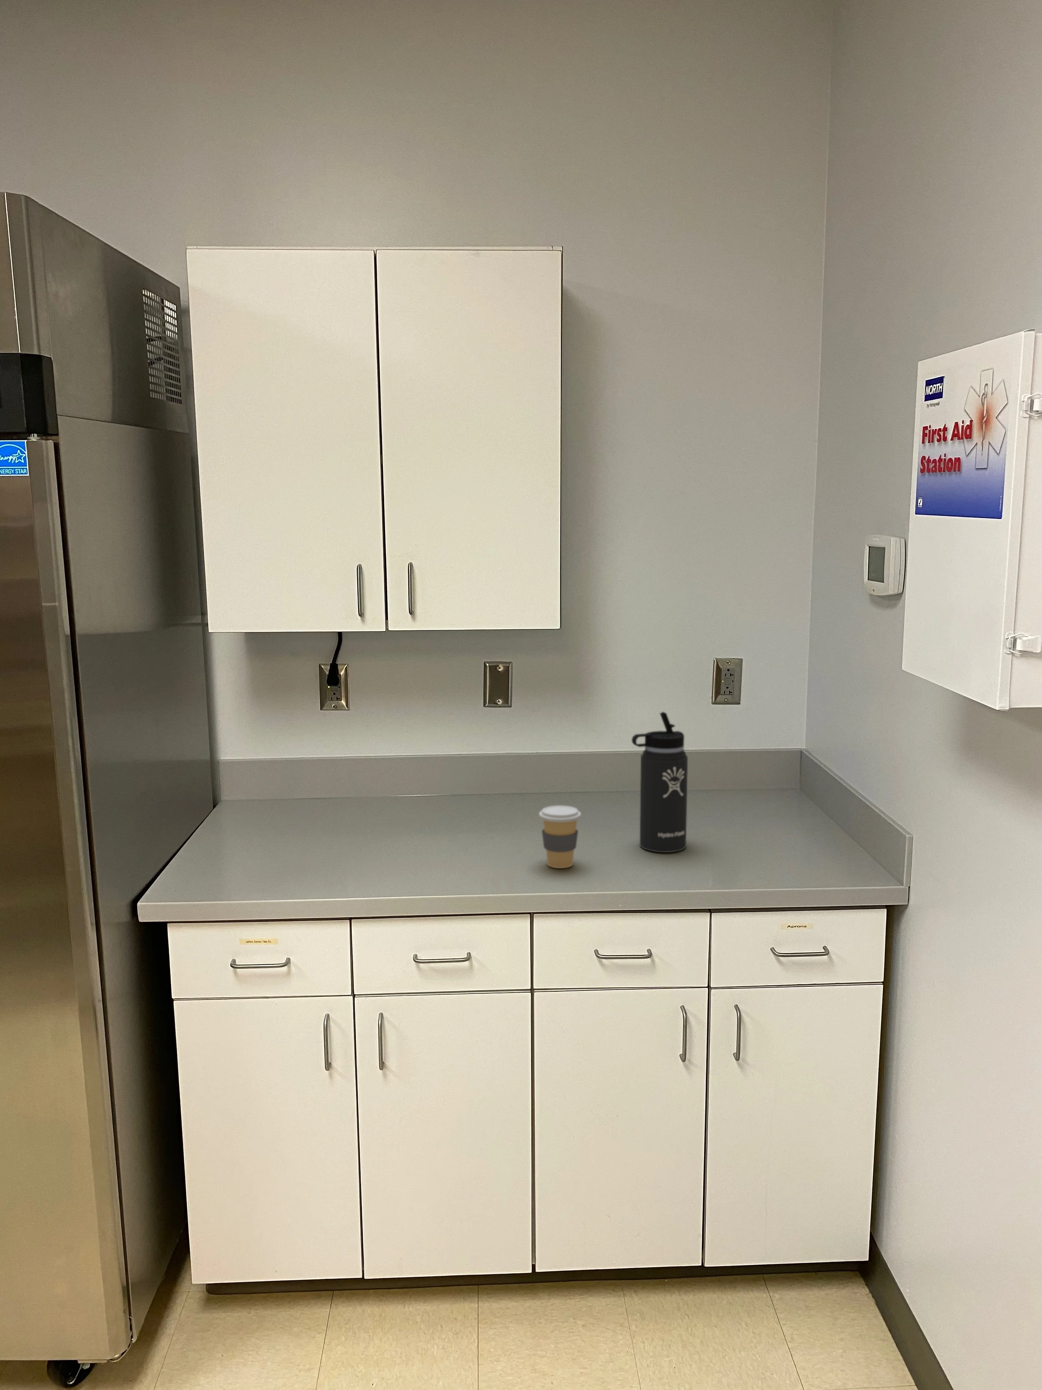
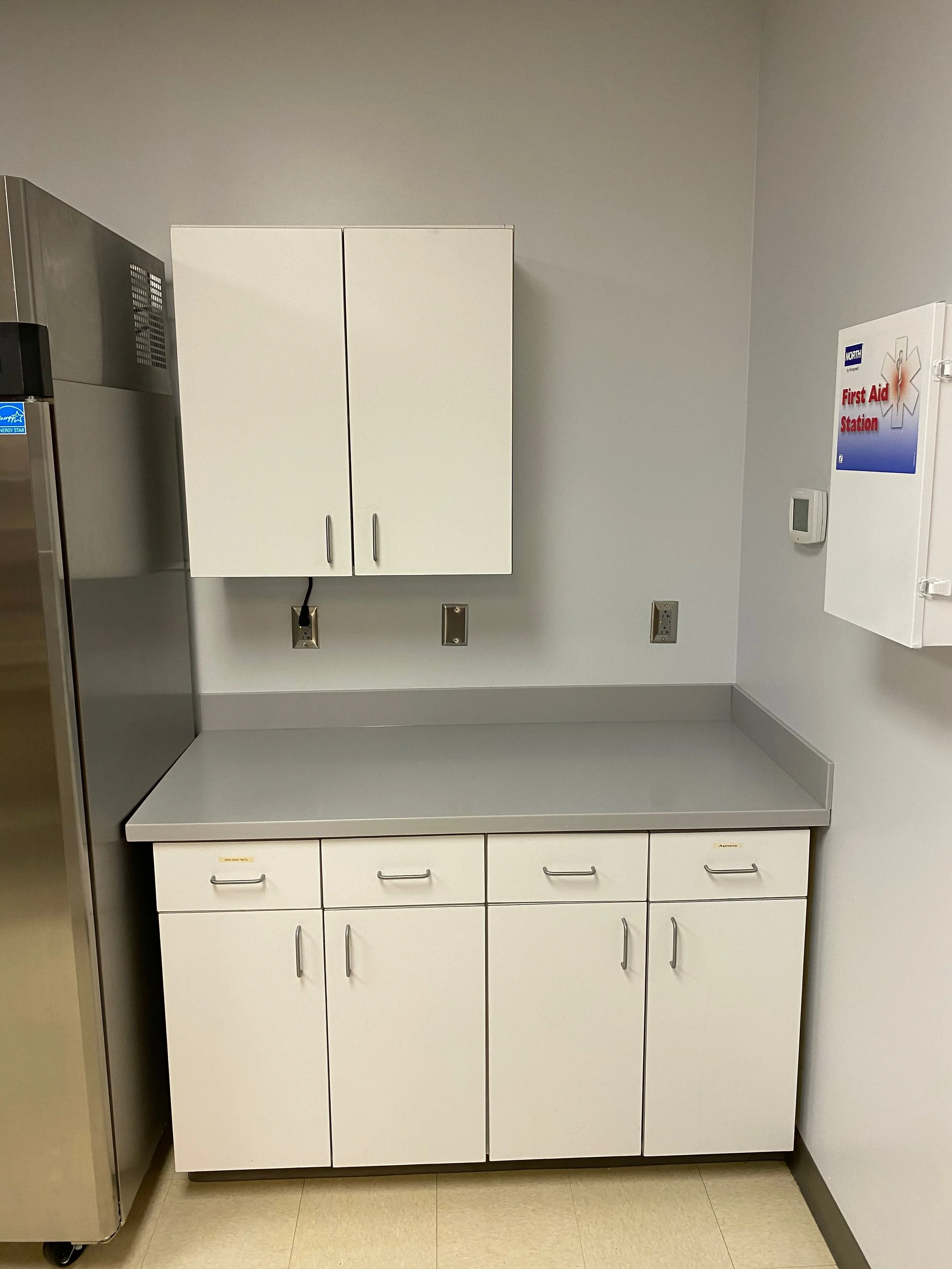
- thermos bottle [632,712,688,853]
- coffee cup [539,805,581,869]
